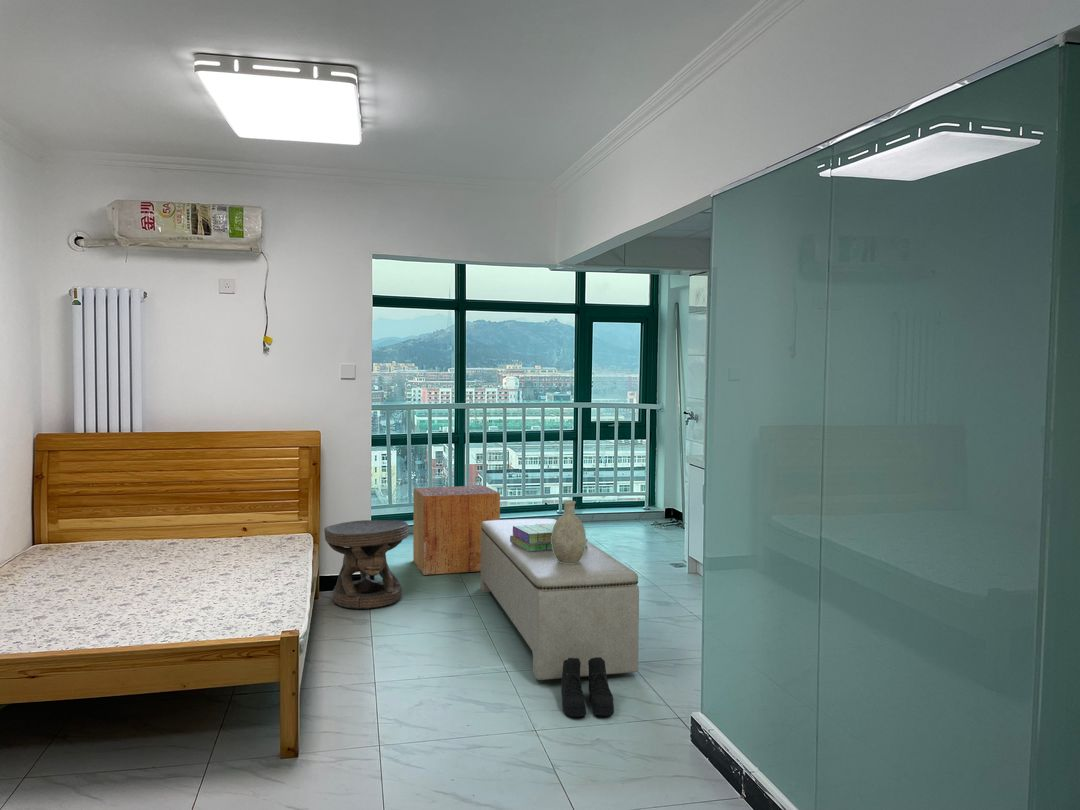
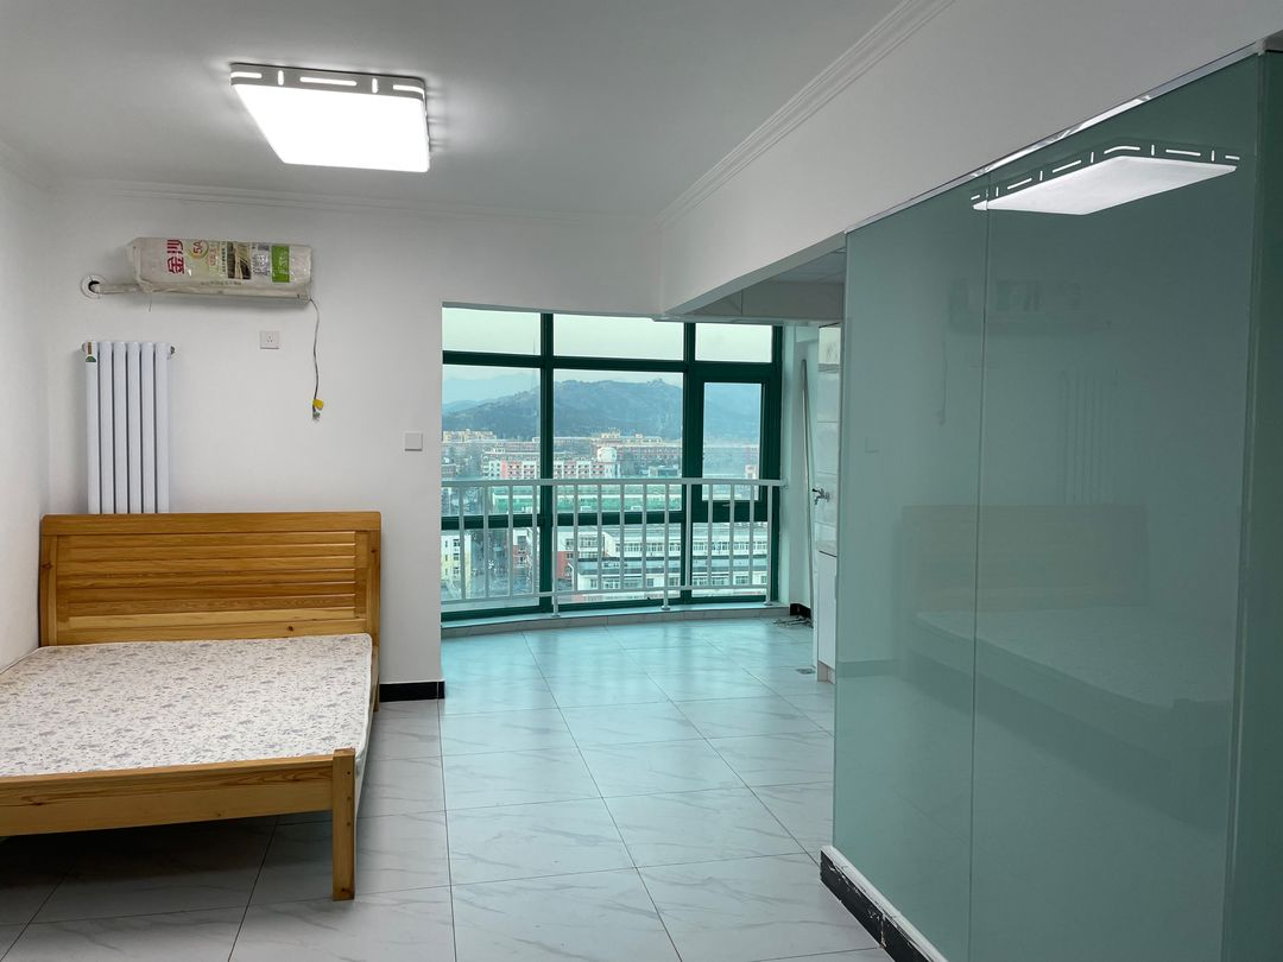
- stack of books [510,523,589,552]
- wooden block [412,485,501,576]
- bench [480,518,640,681]
- carved stool [323,519,409,610]
- decorative vase [551,499,587,564]
- boots [560,657,615,718]
